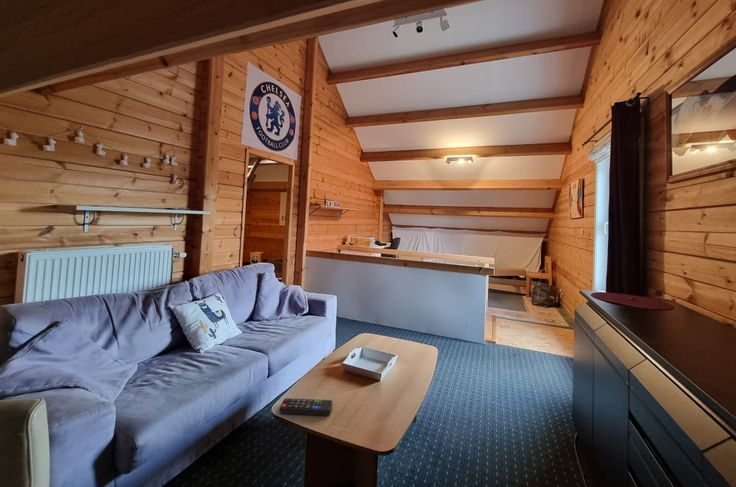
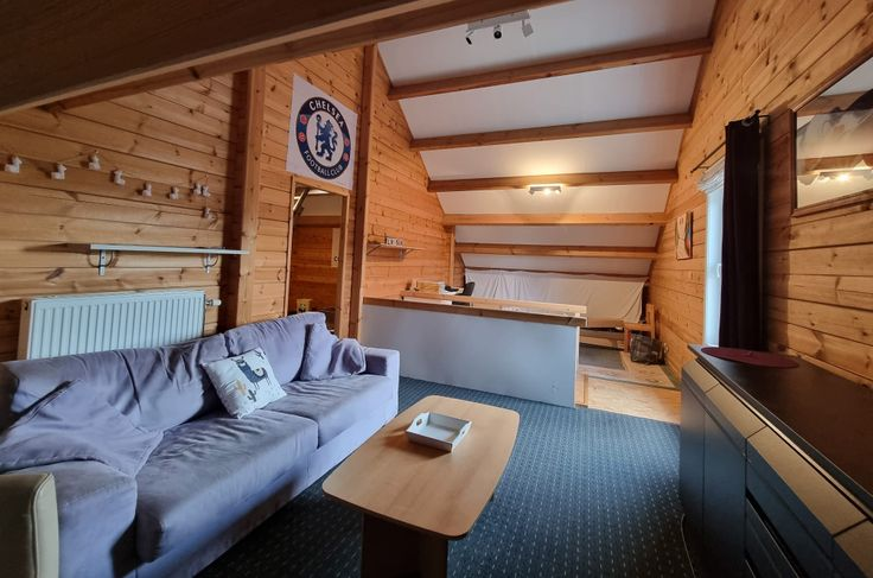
- remote control [279,397,333,416]
